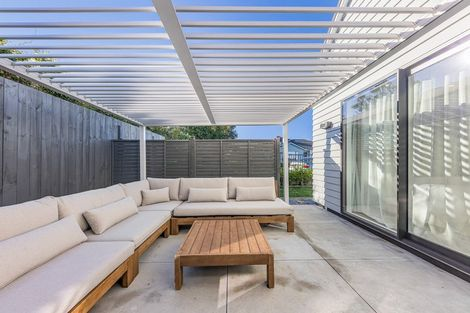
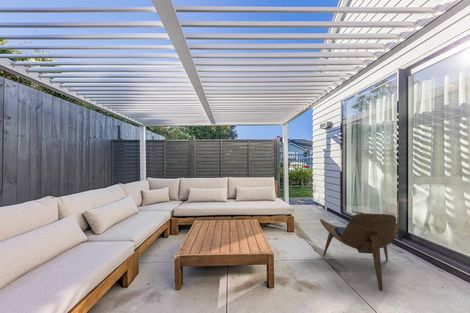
+ lounge chair [319,212,400,292]
